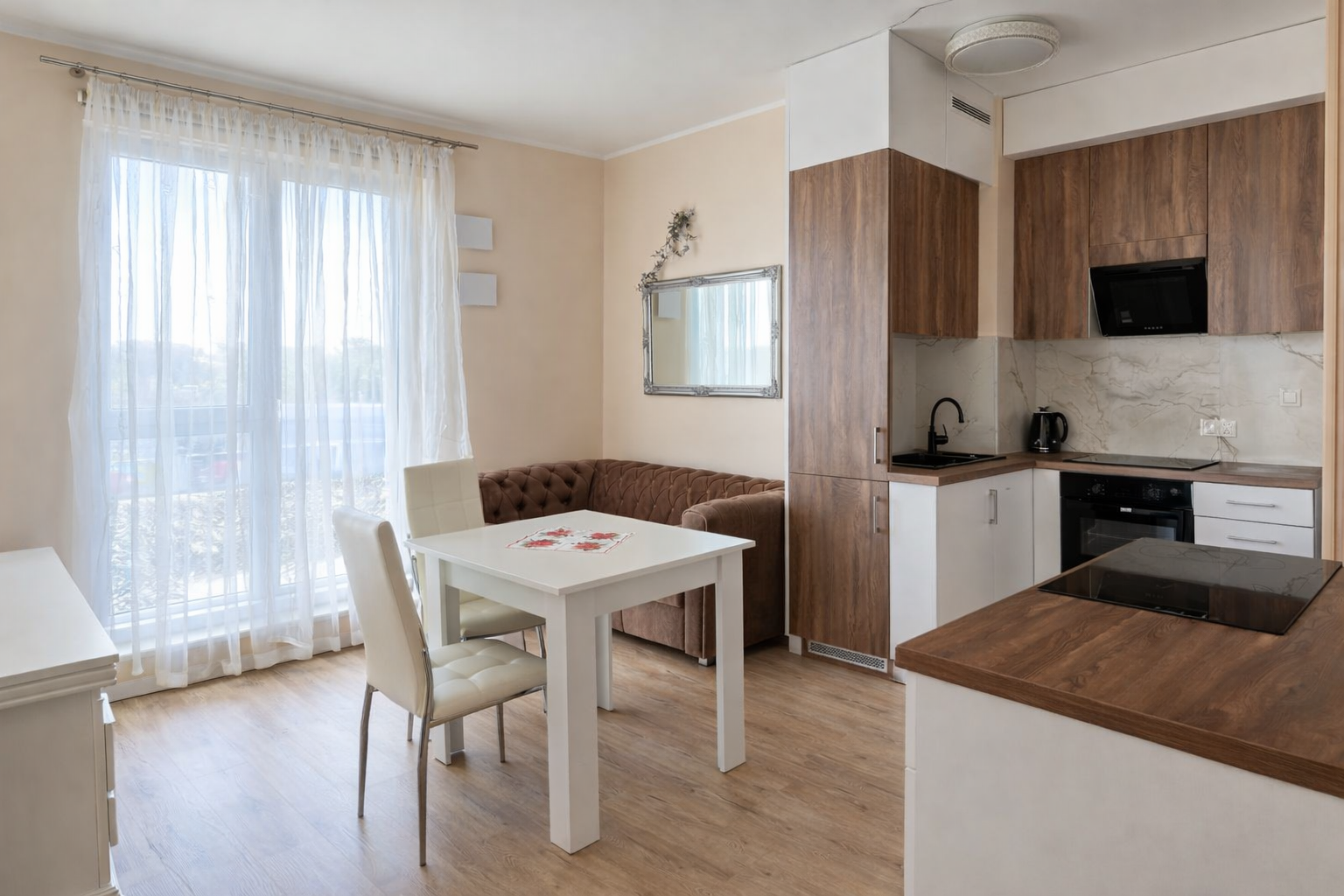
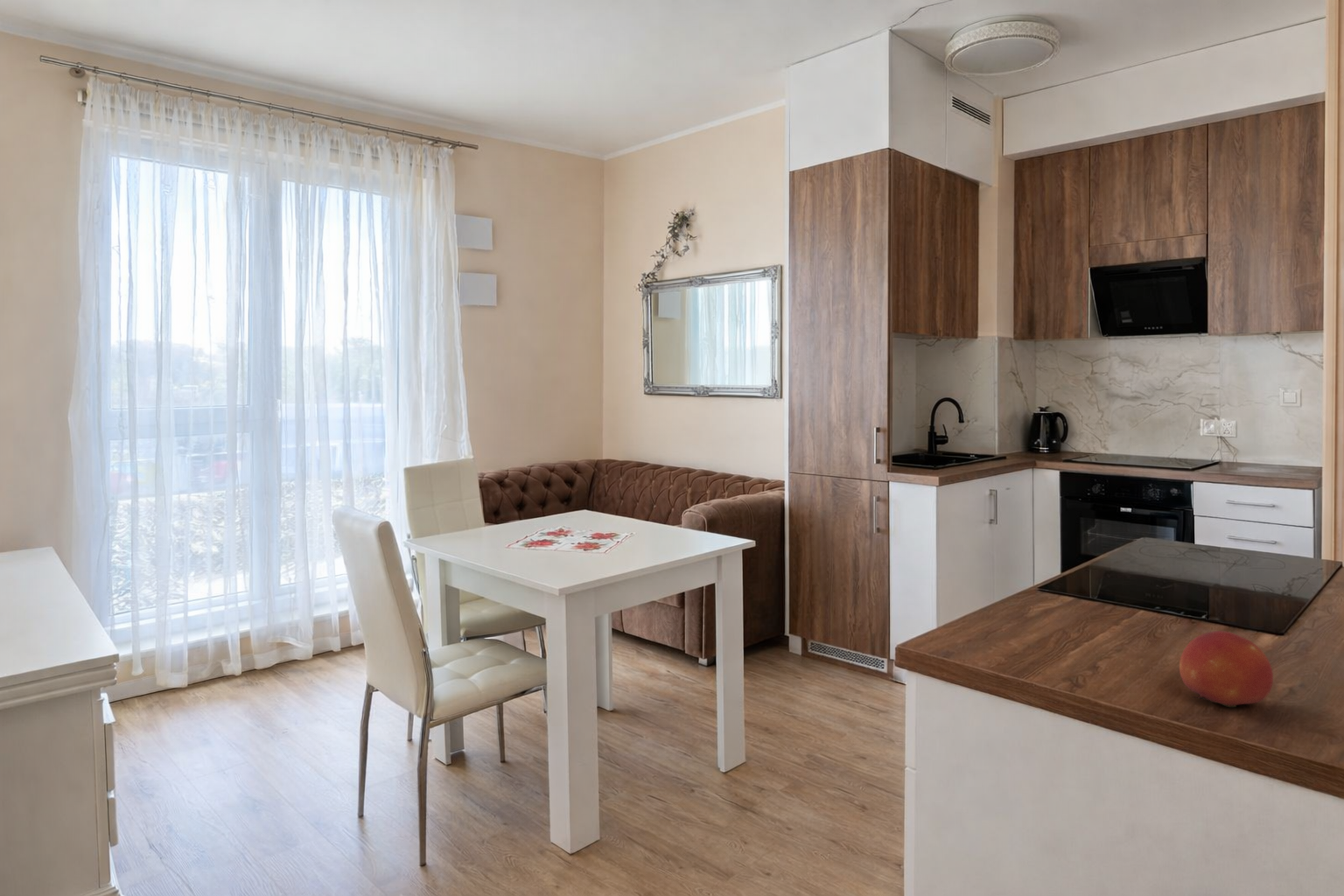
+ fruit [1179,630,1274,708]
